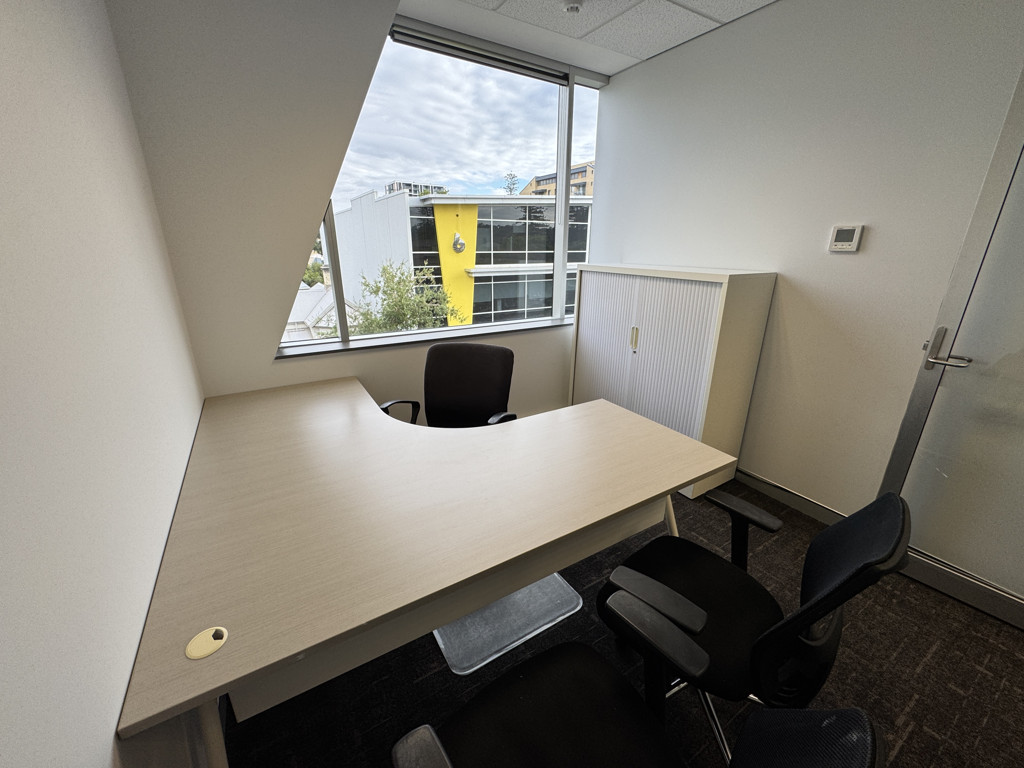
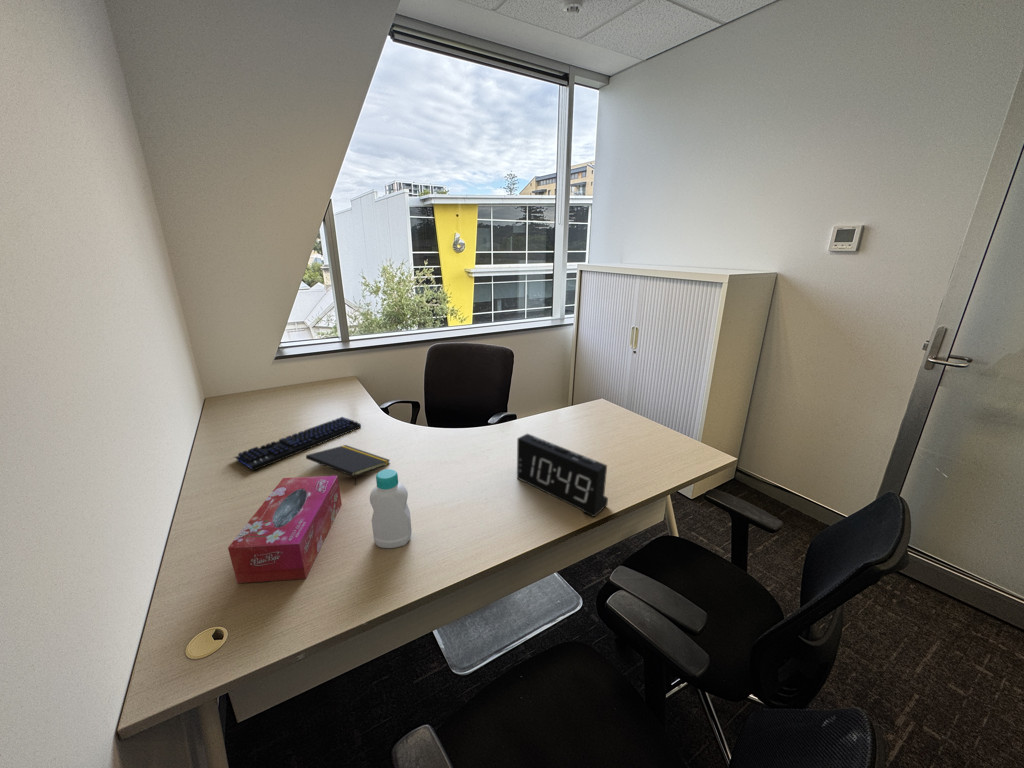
+ tissue box [227,475,343,584]
+ notepad [305,444,391,486]
+ alarm clock [516,433,609,518]
+ bottle [369,468,412,549]
+ keyboard [232,416,362,472]
